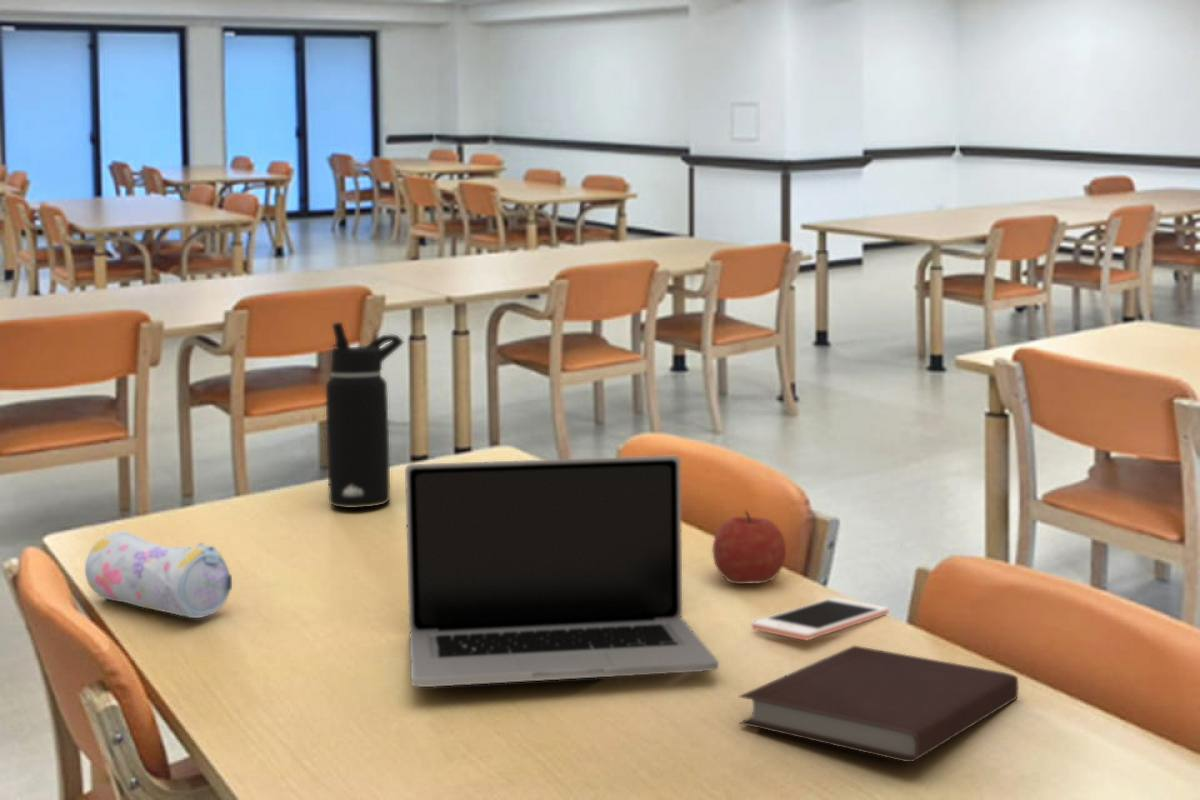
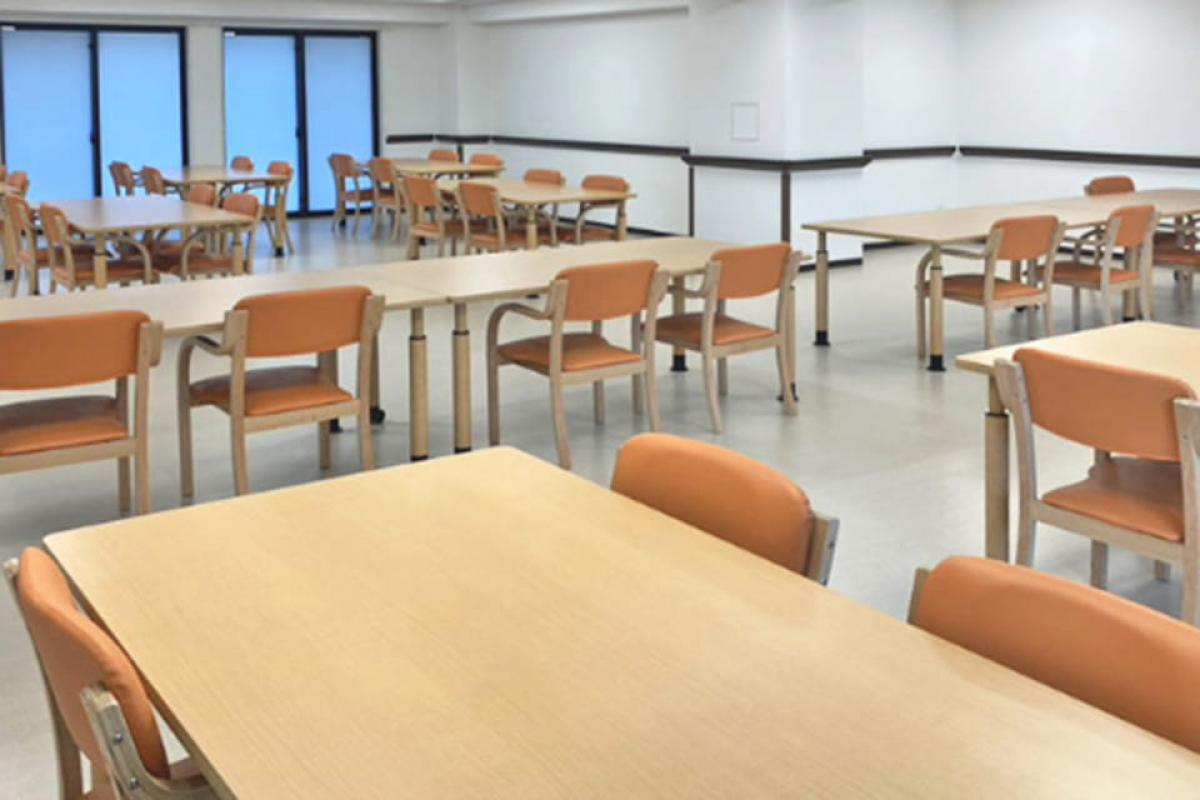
- cell phone [751,597,890,641]
- laptop [404,455,720,688]
- notebook [738,645,1019,763]
- pencil case [84,530,233,619]
- water bottle [325,321,405,509]
- fruit [711,508,787,585]
